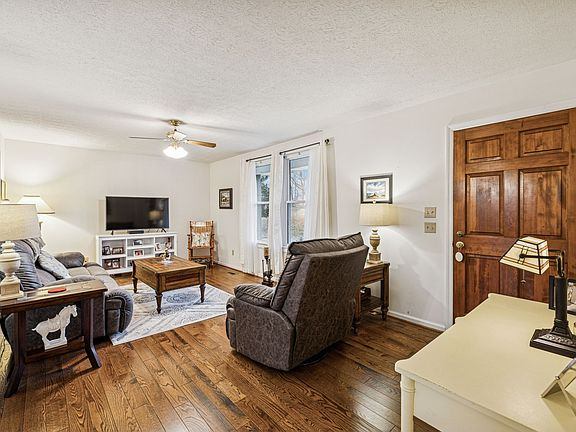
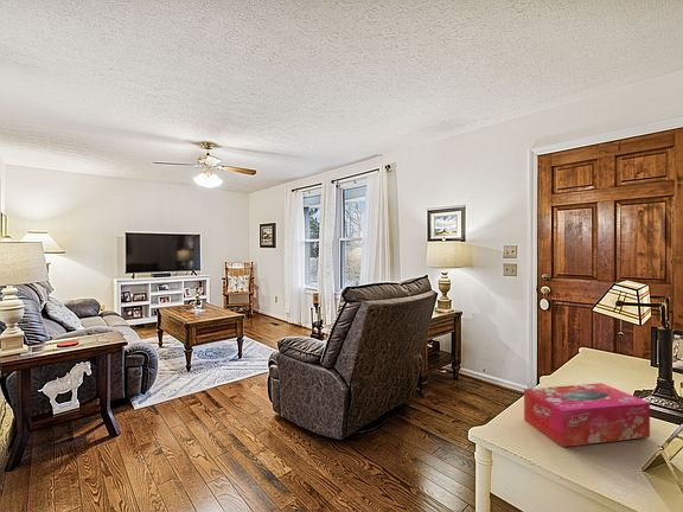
+ tissue box [523,382,651,448]
